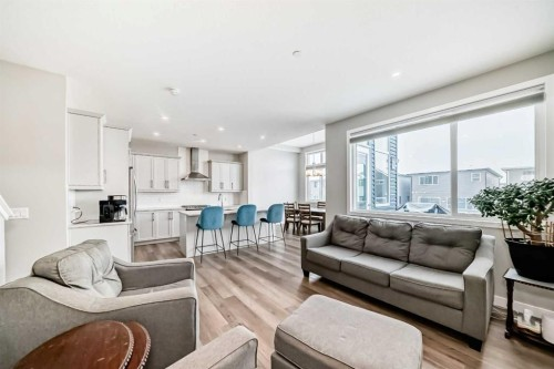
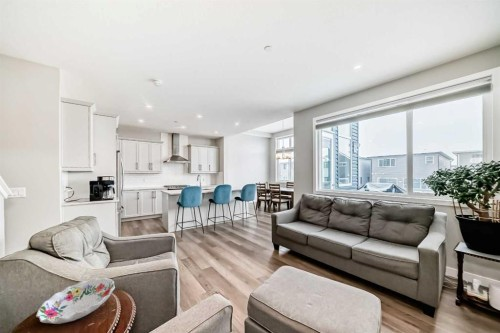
+ decorative bowl [35,277,116,325]
